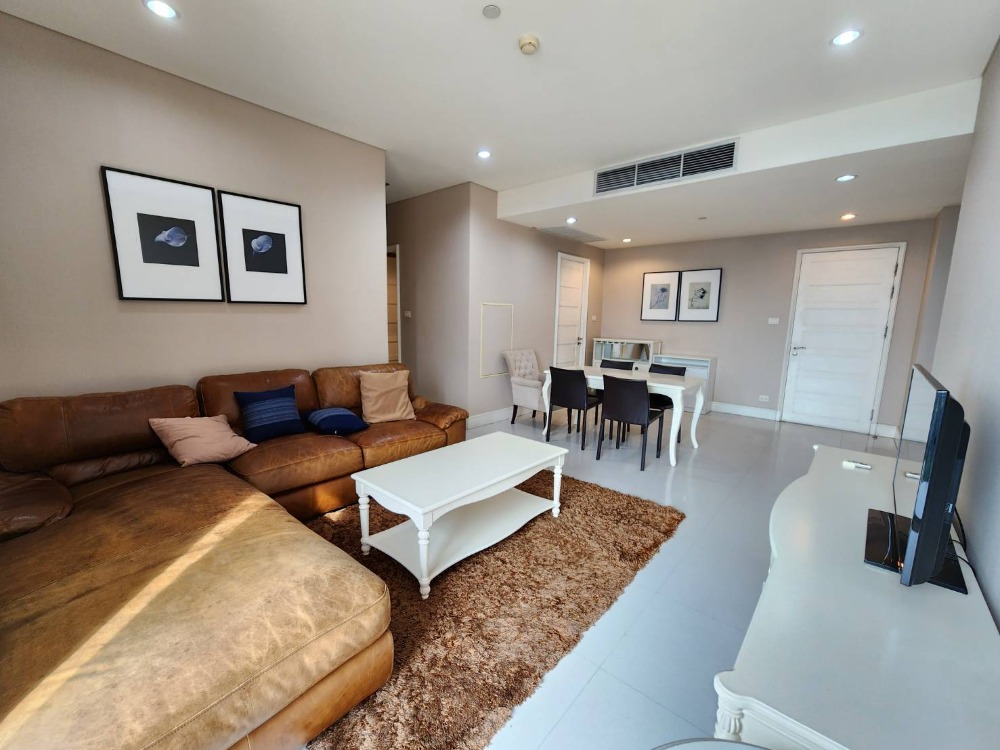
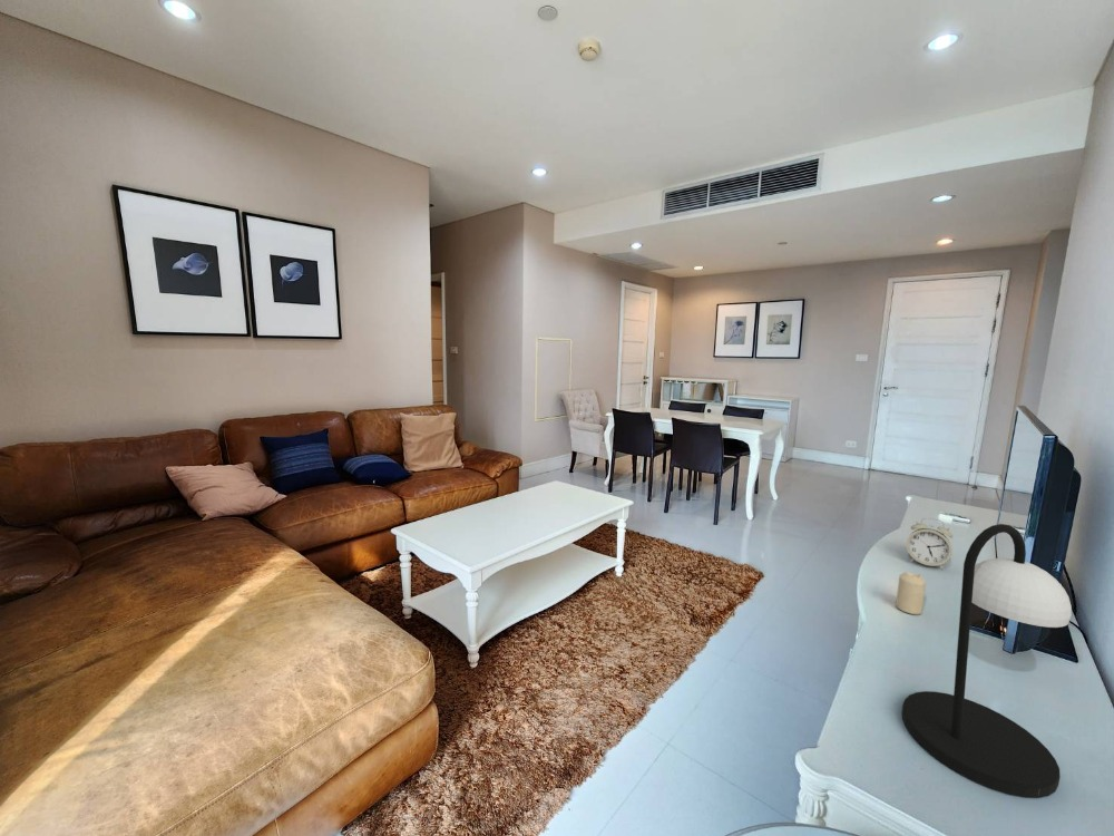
+ alarm clock [906,517,954,570]
+ candle [895,571,927,615]
+ table lamp [901,523,1073,799]
